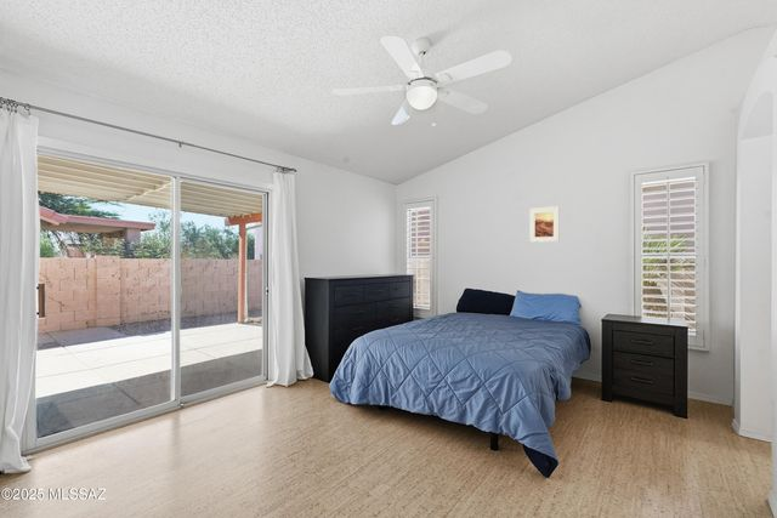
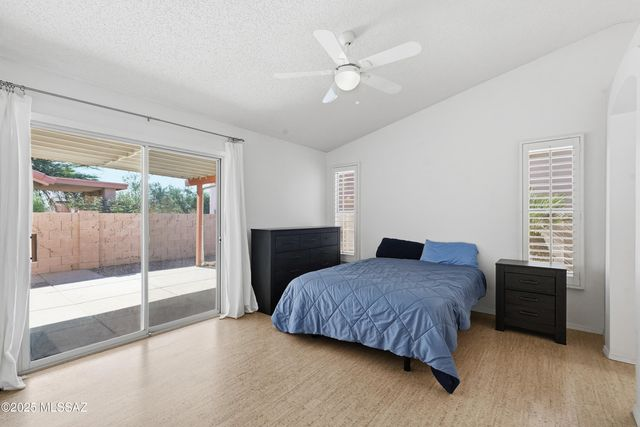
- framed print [528,205,561,244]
